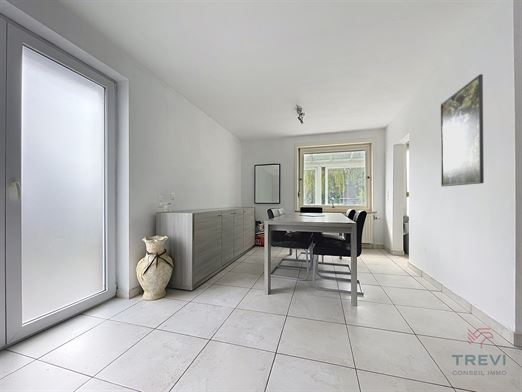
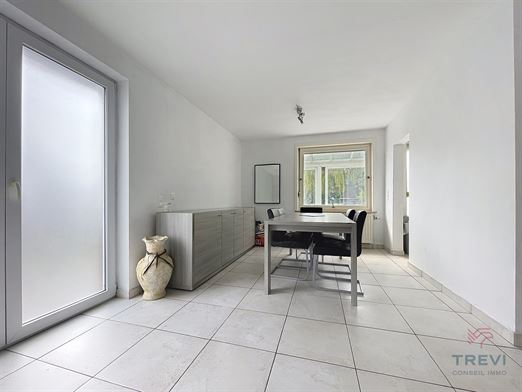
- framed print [440,73,485,187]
